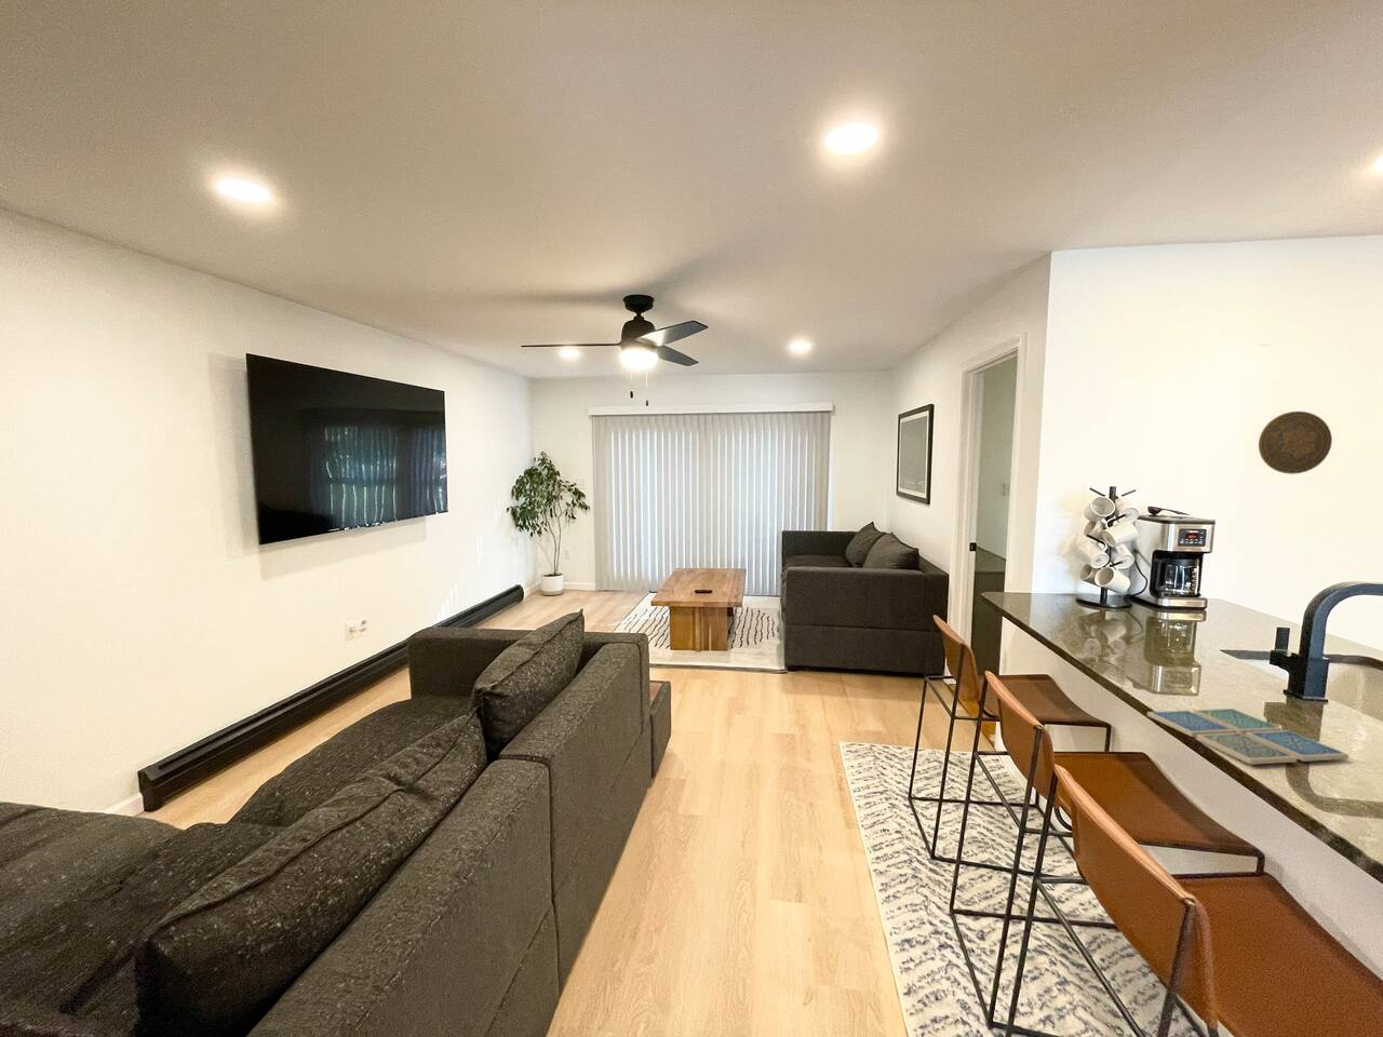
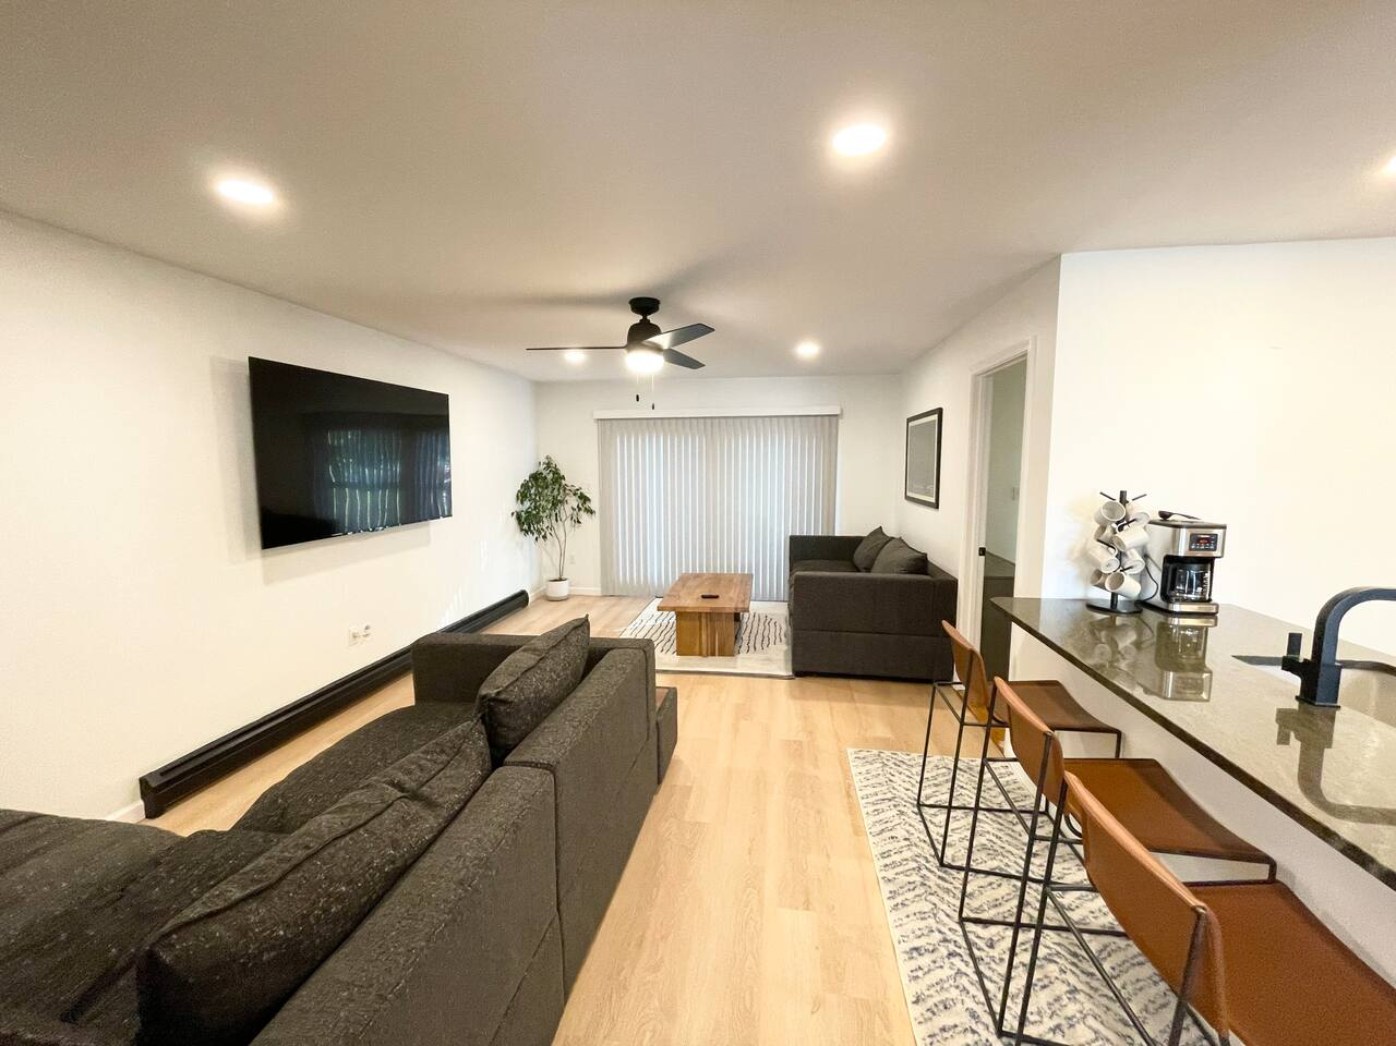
- decorative plate [1258,411,1333,475]
- drink coaster [1147,708,1349,766]
